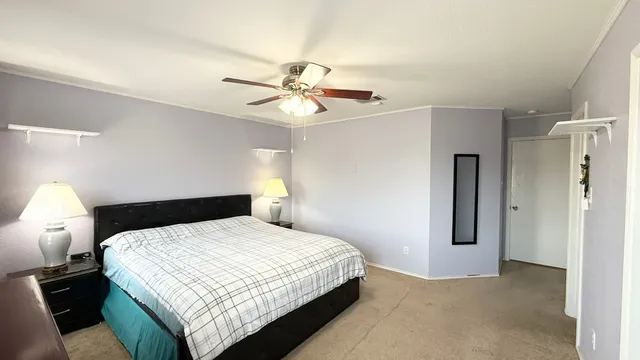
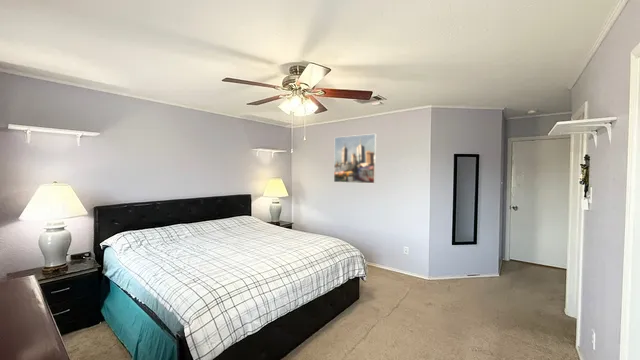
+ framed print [333,133,377,184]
